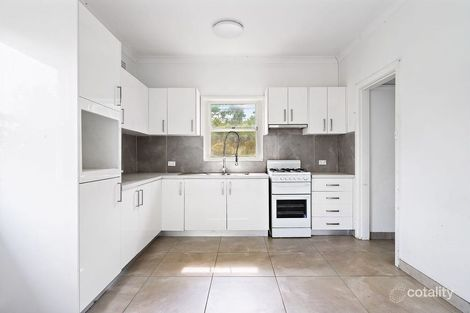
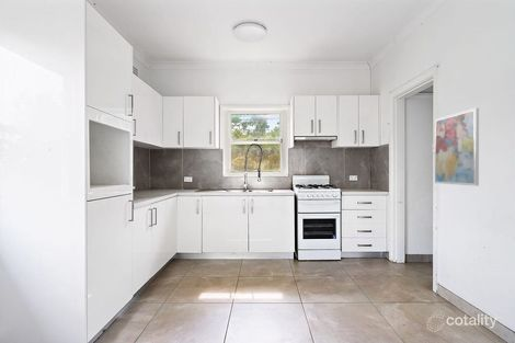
+ wall art [434,107,480,186]
